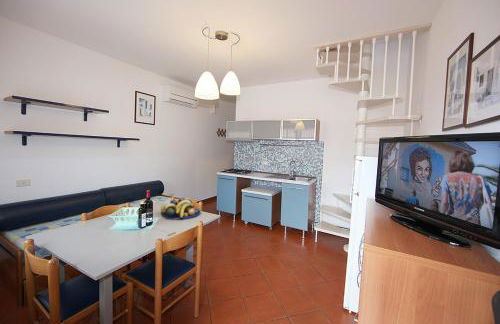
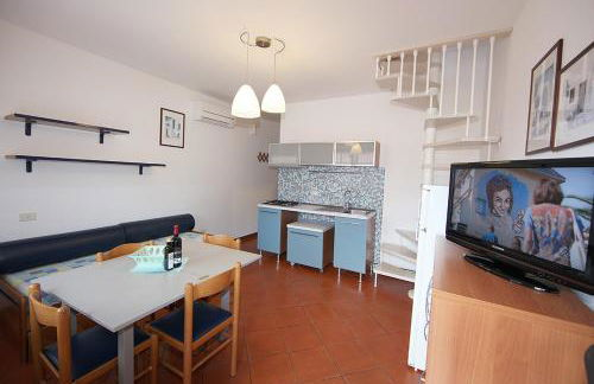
- fruit bowl [160,197,201,220]
